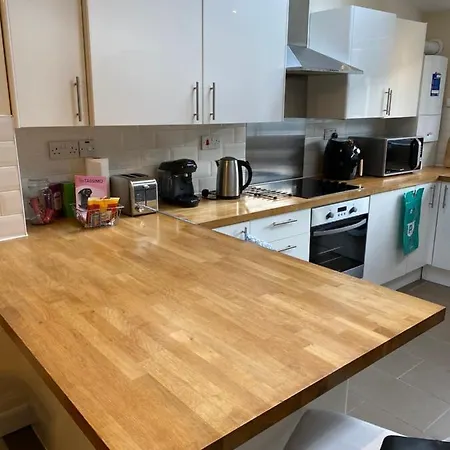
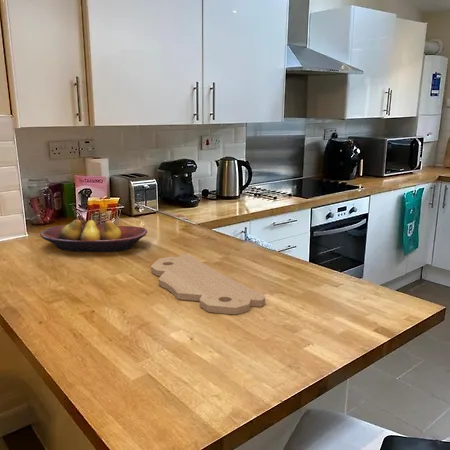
+ fruit bowl [39,218,148,253]
+ cutting board [150,253,266,315]
